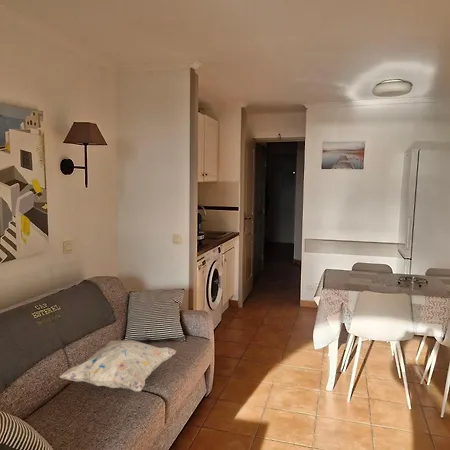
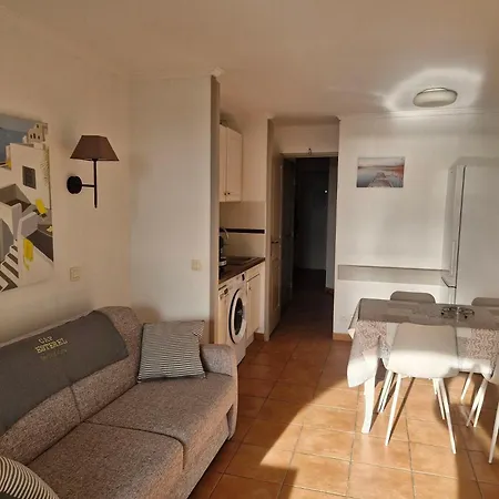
- decorative pillow [59,339,177,393]
